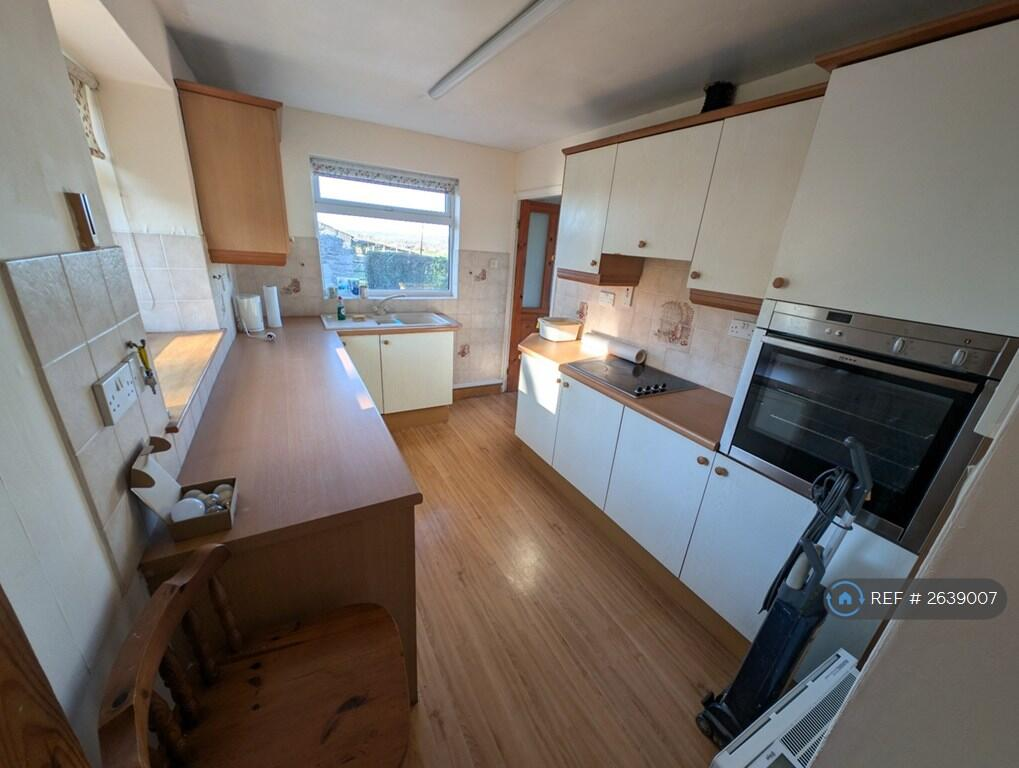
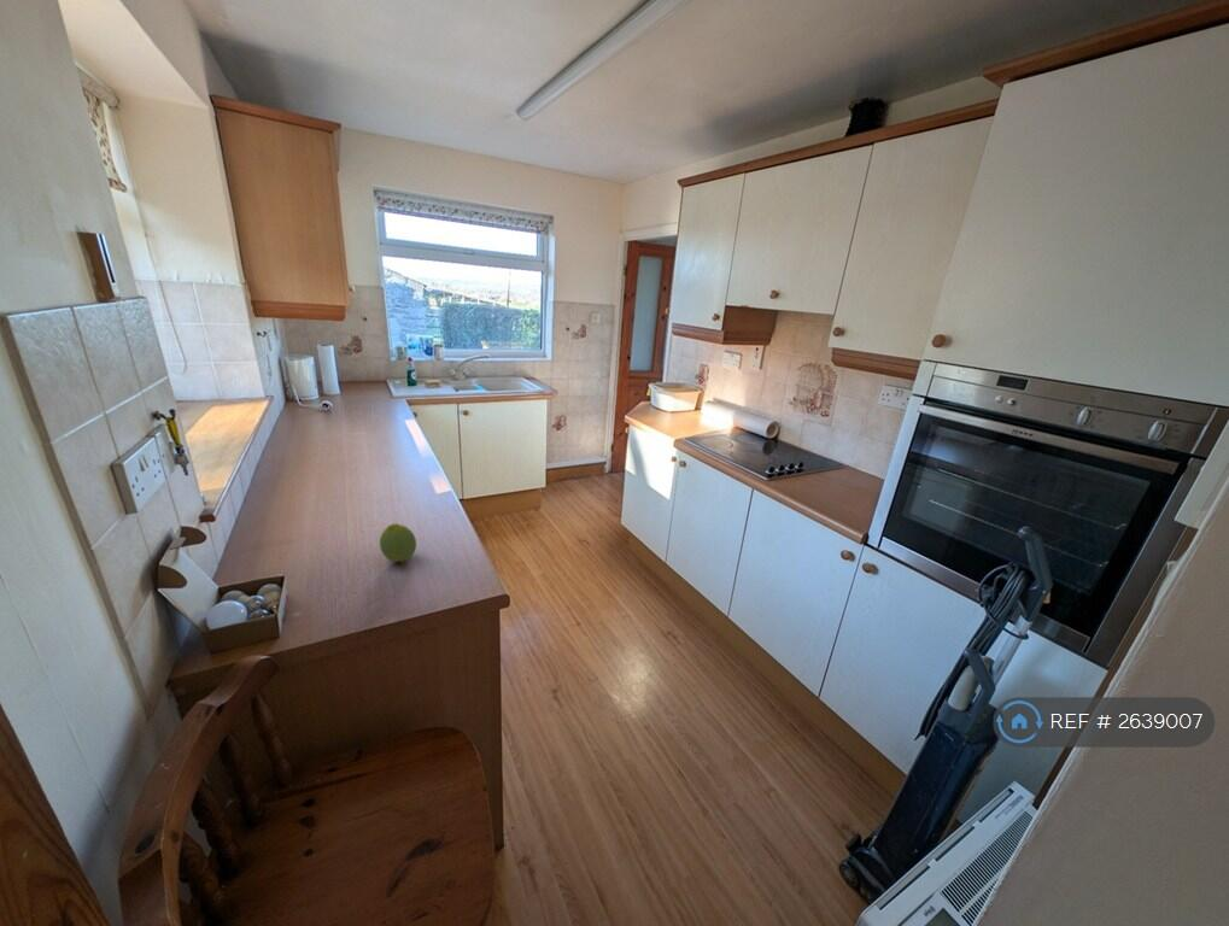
+ fruit [379,522,417,564]
